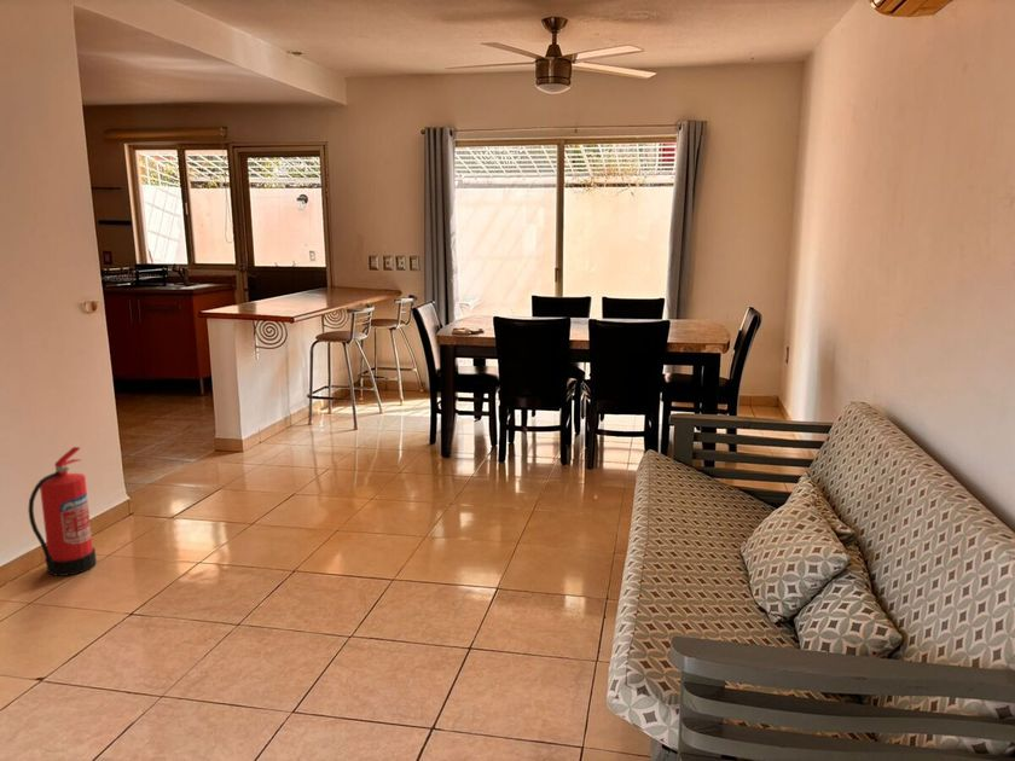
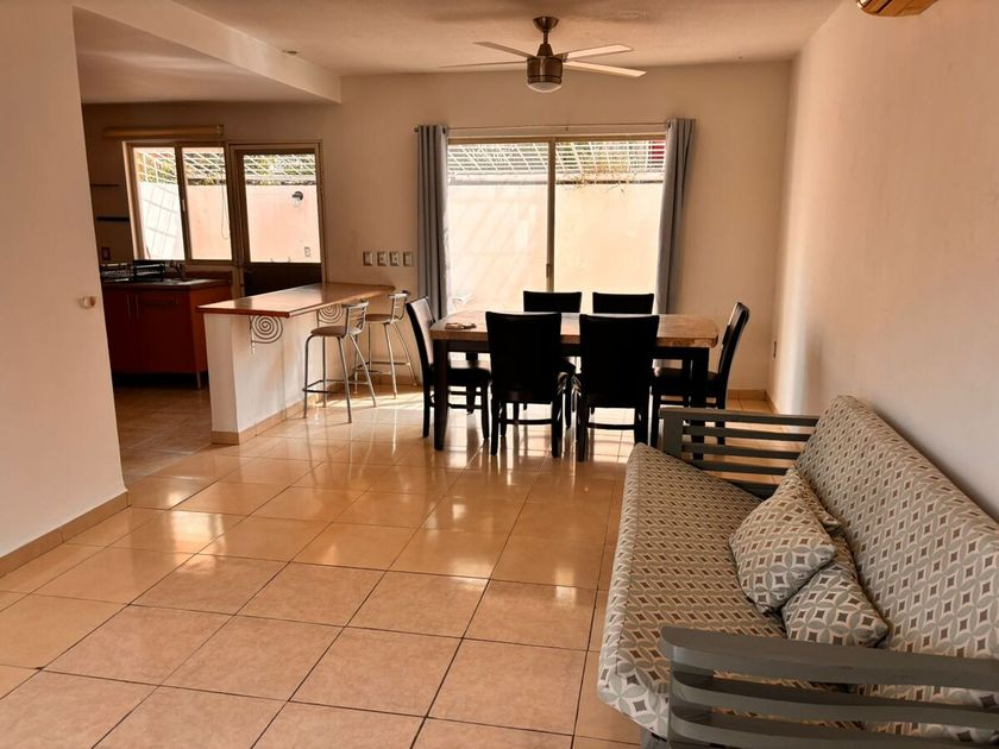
- fire extinguisher [27,446,98,577]
